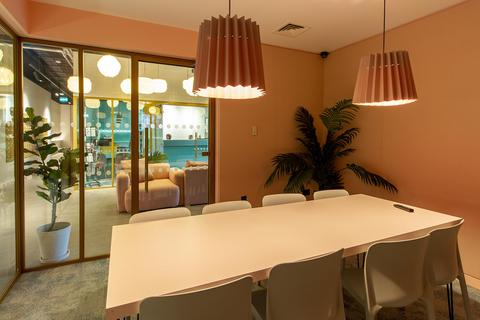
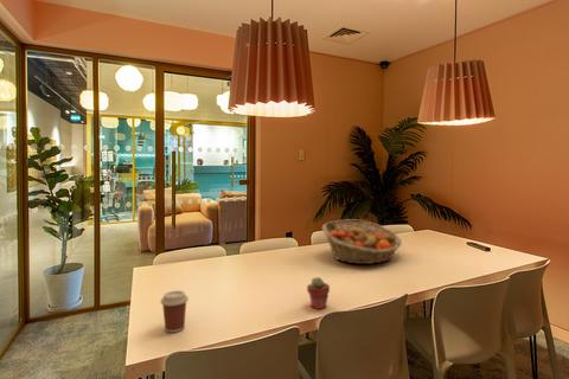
+ fruit basket [321,218,402,265]
+ potted succulent [306,276,331,310]
+ coffee cup [160,289,190,334]
